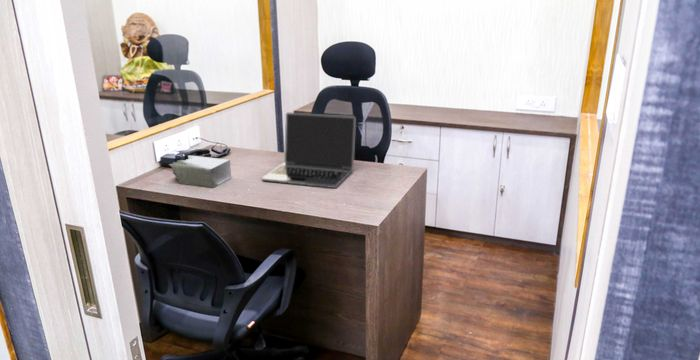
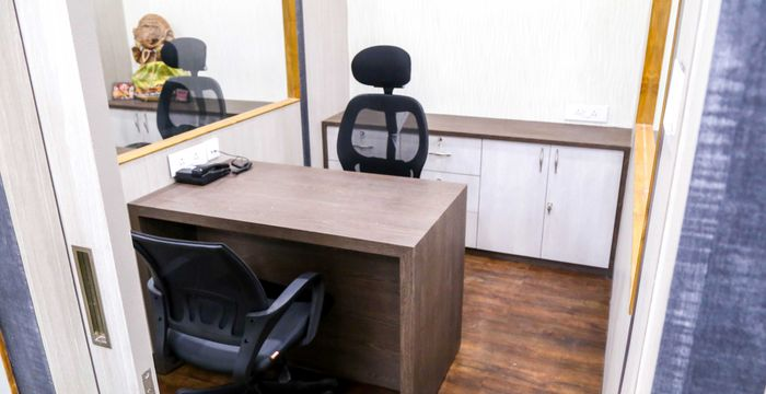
- laptop [261,112,357,189]
- tissue box [168,154,232,189]
